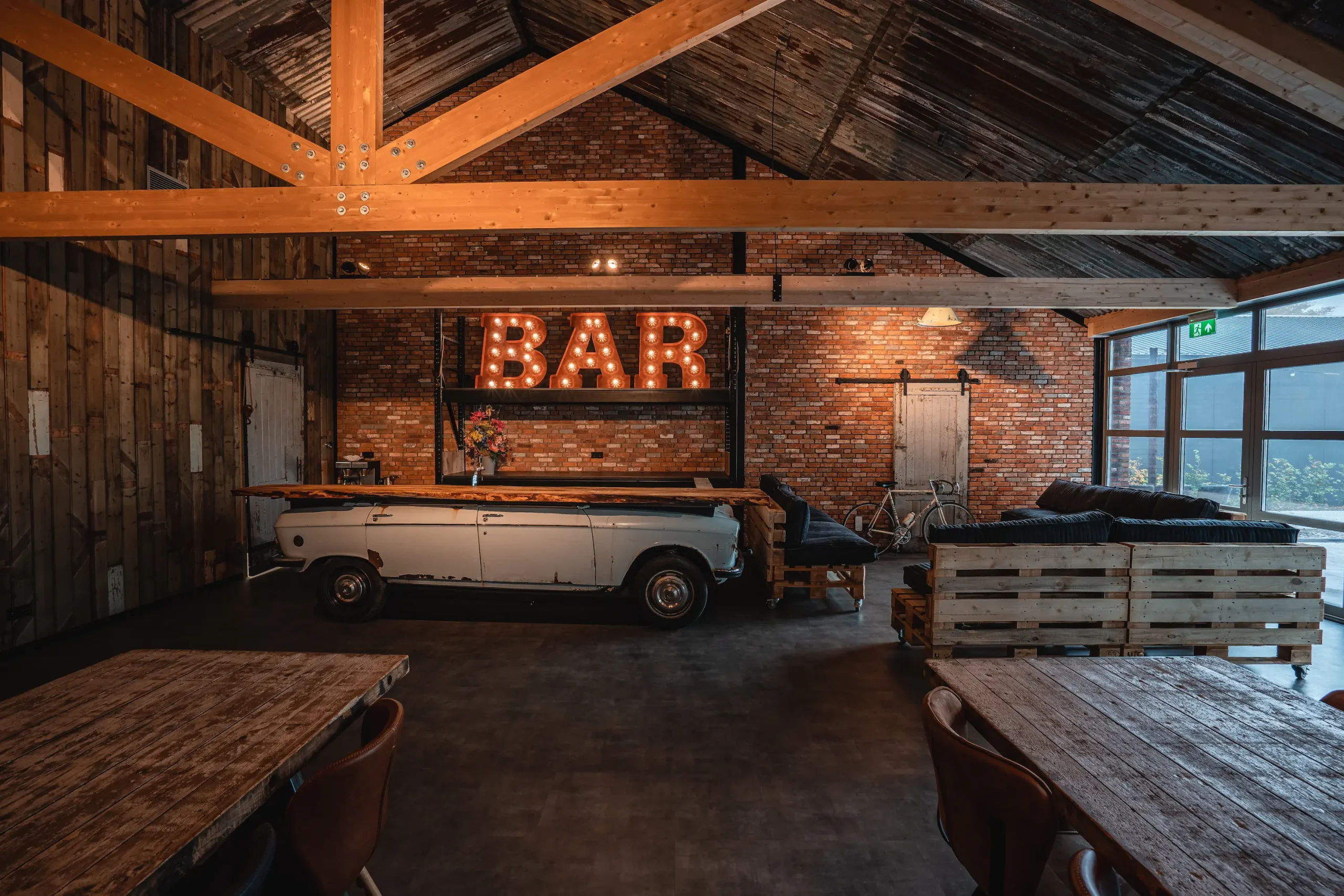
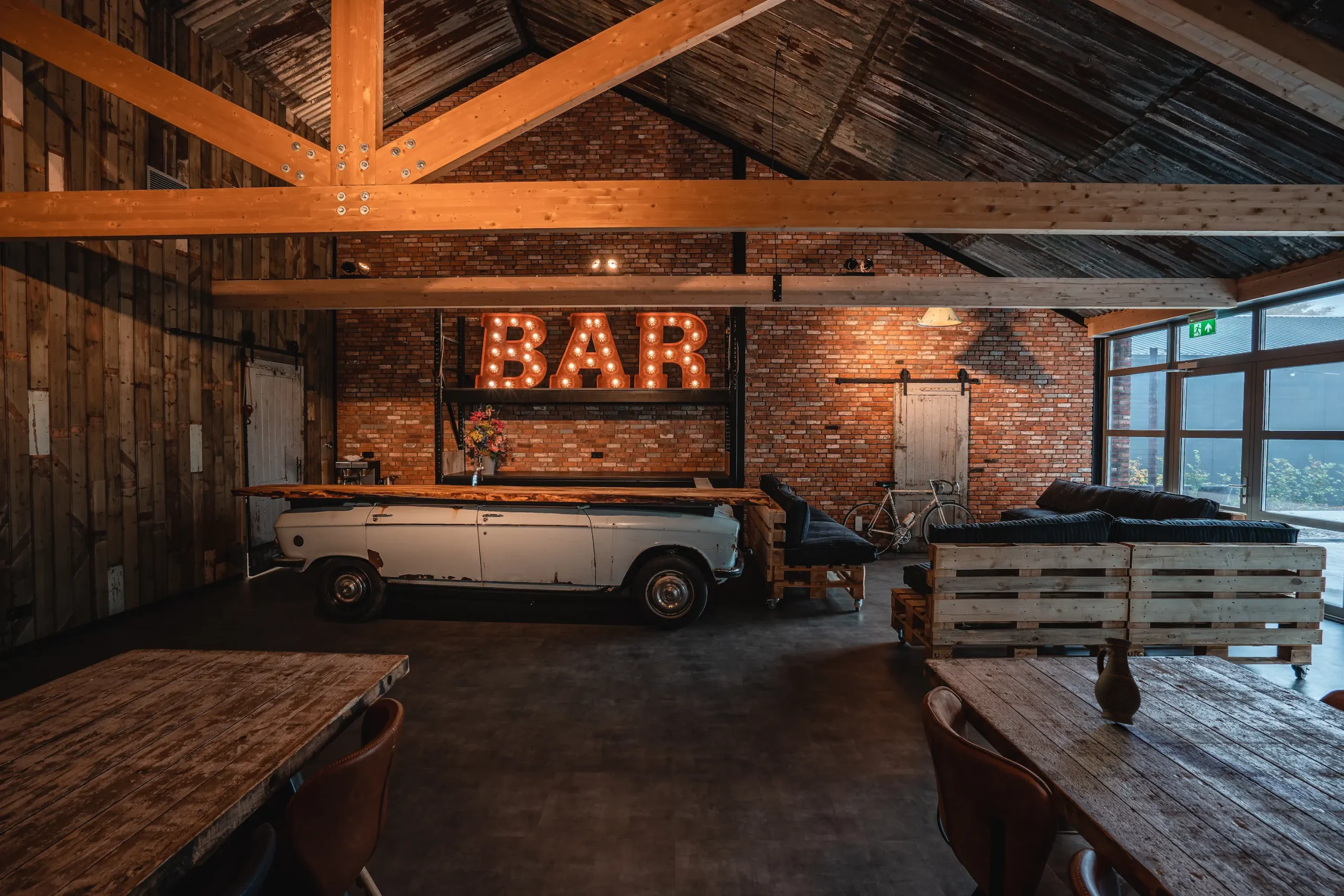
+ jug [1094,637,1141,725]
